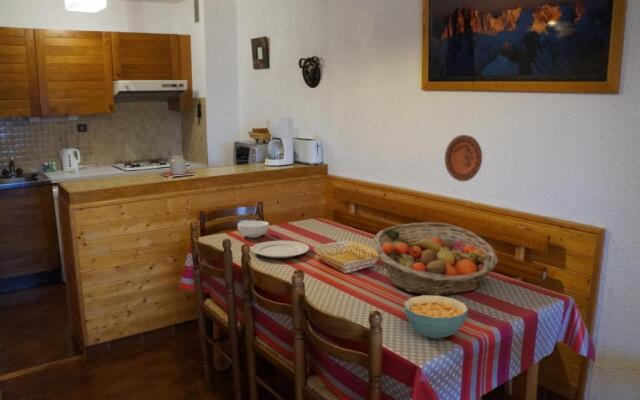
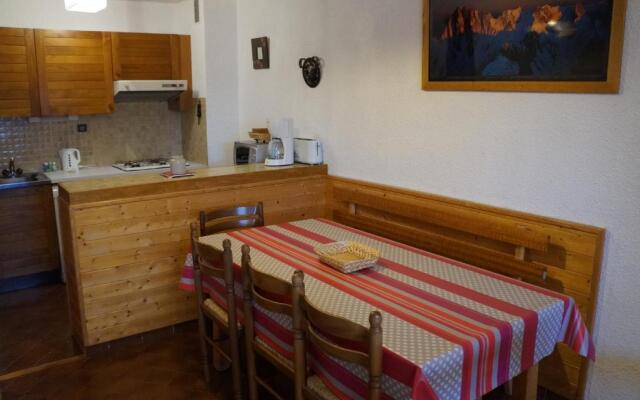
- chinaware [250,240,310,259]
- fruit basket [373,221,499,296]
- cereal bowl [237,220,270,239]
- decorative plate [444,134,483,182]
- cereal bowl [403,295,469,340]
